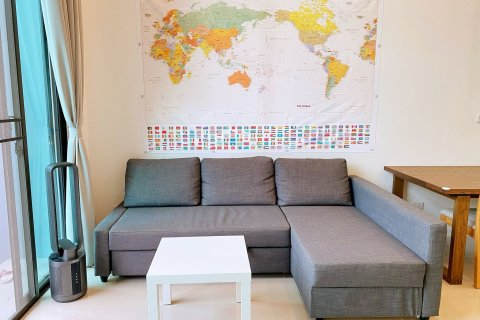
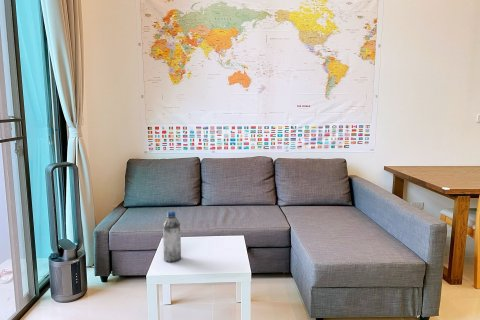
+ water bottle [162,210,182,263]
